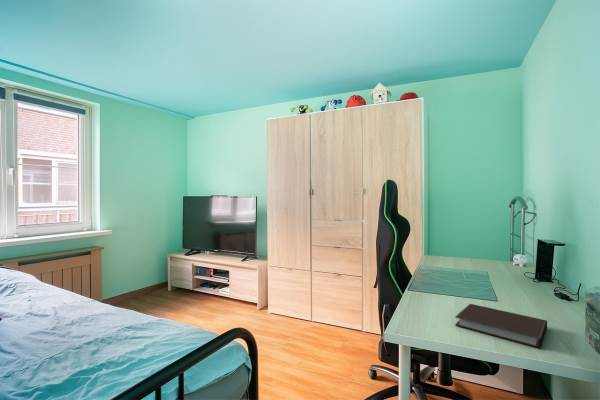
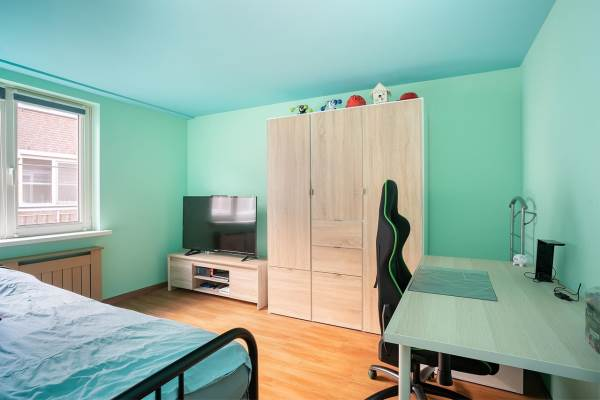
- notebook [454,303,548,349]
